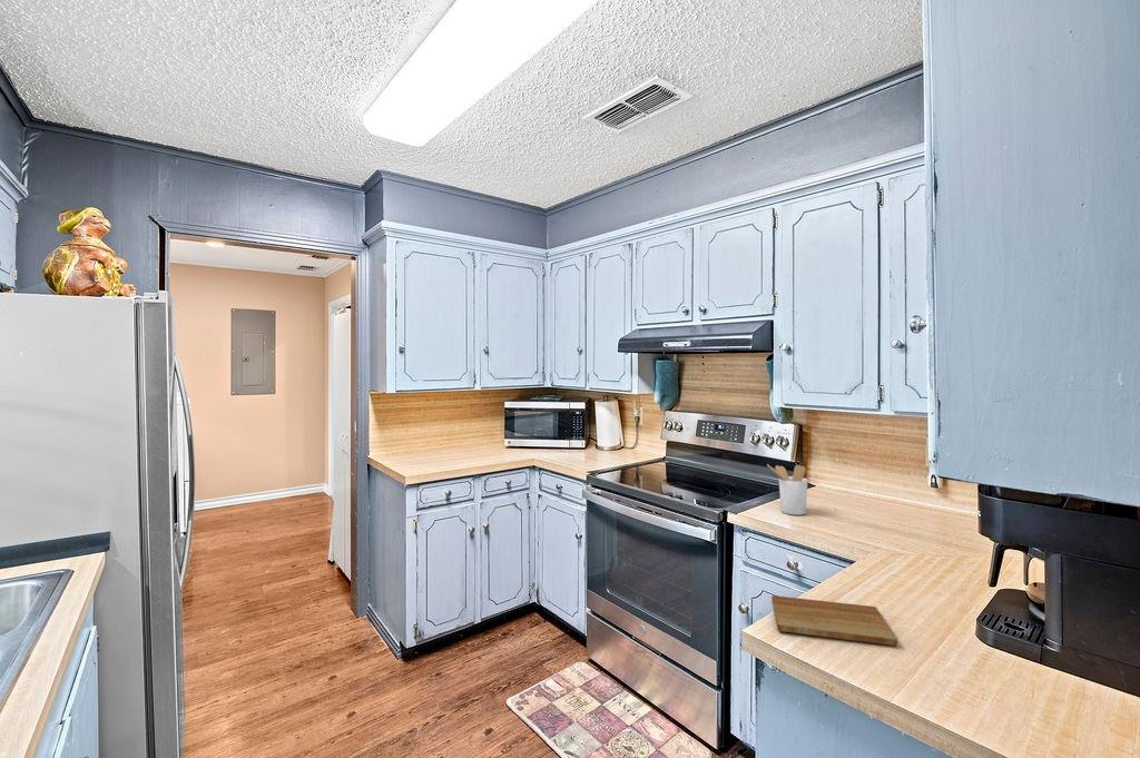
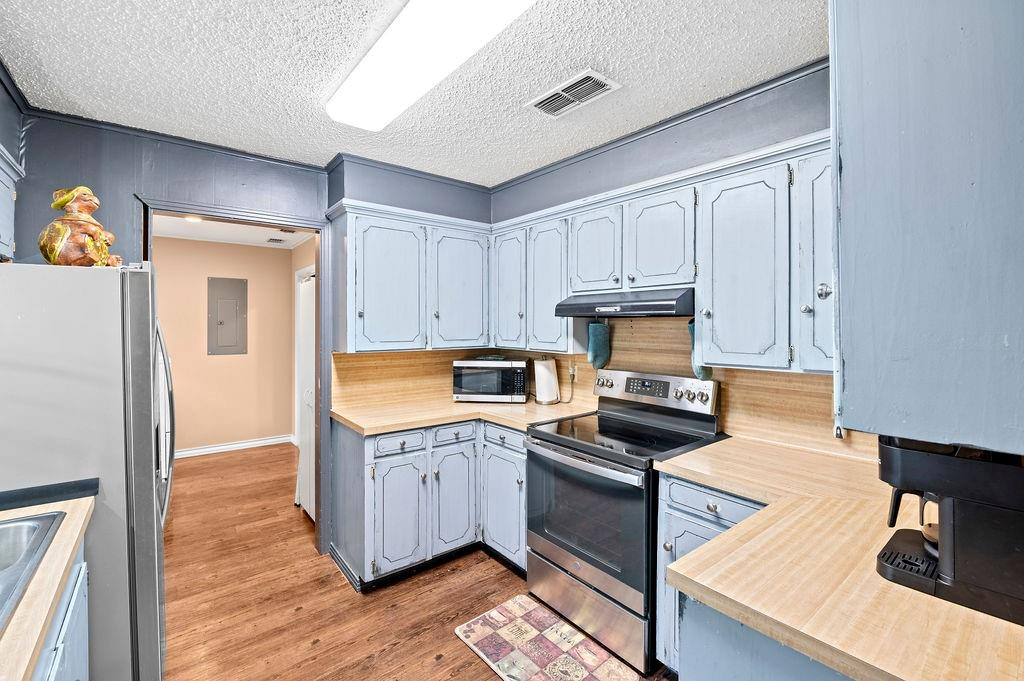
- cutting board [770,594,898,647]
- utensil holder [766,463,808,516]
